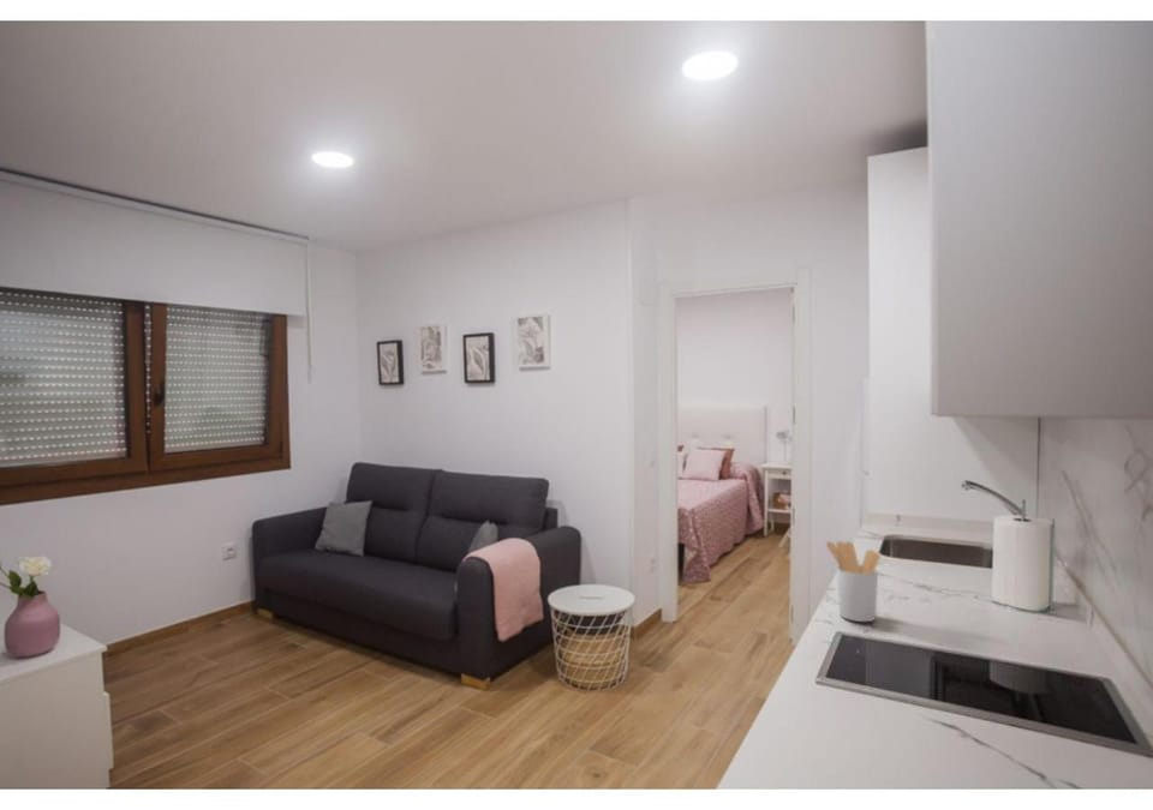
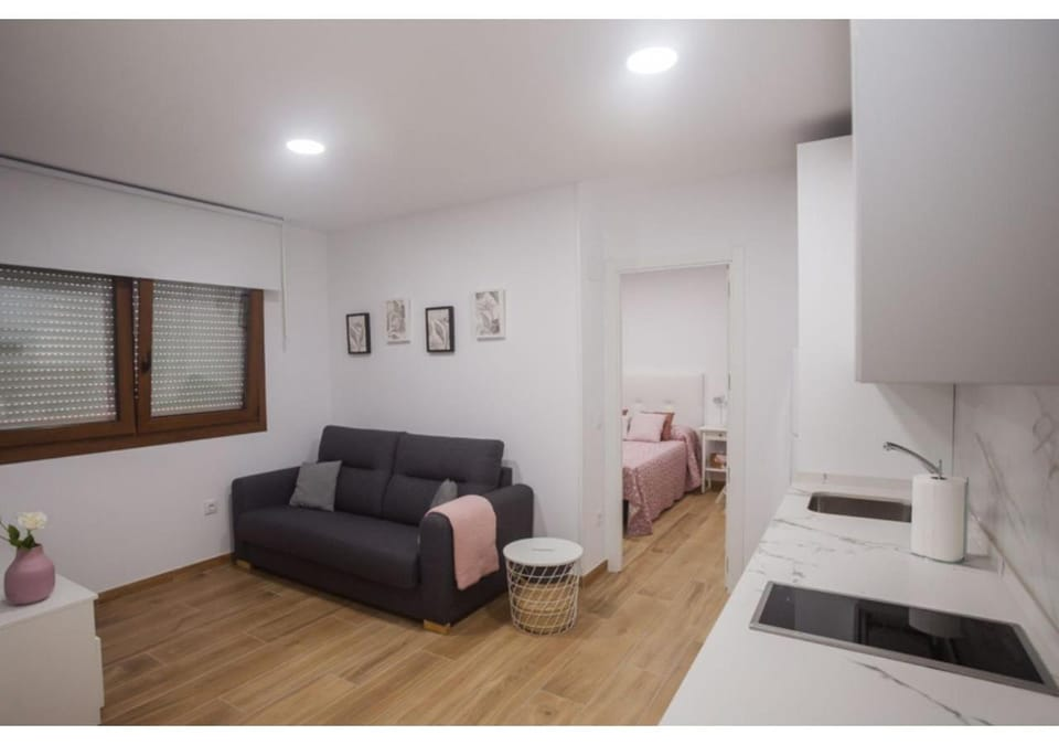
- utensil holder [825,540,882,623]
